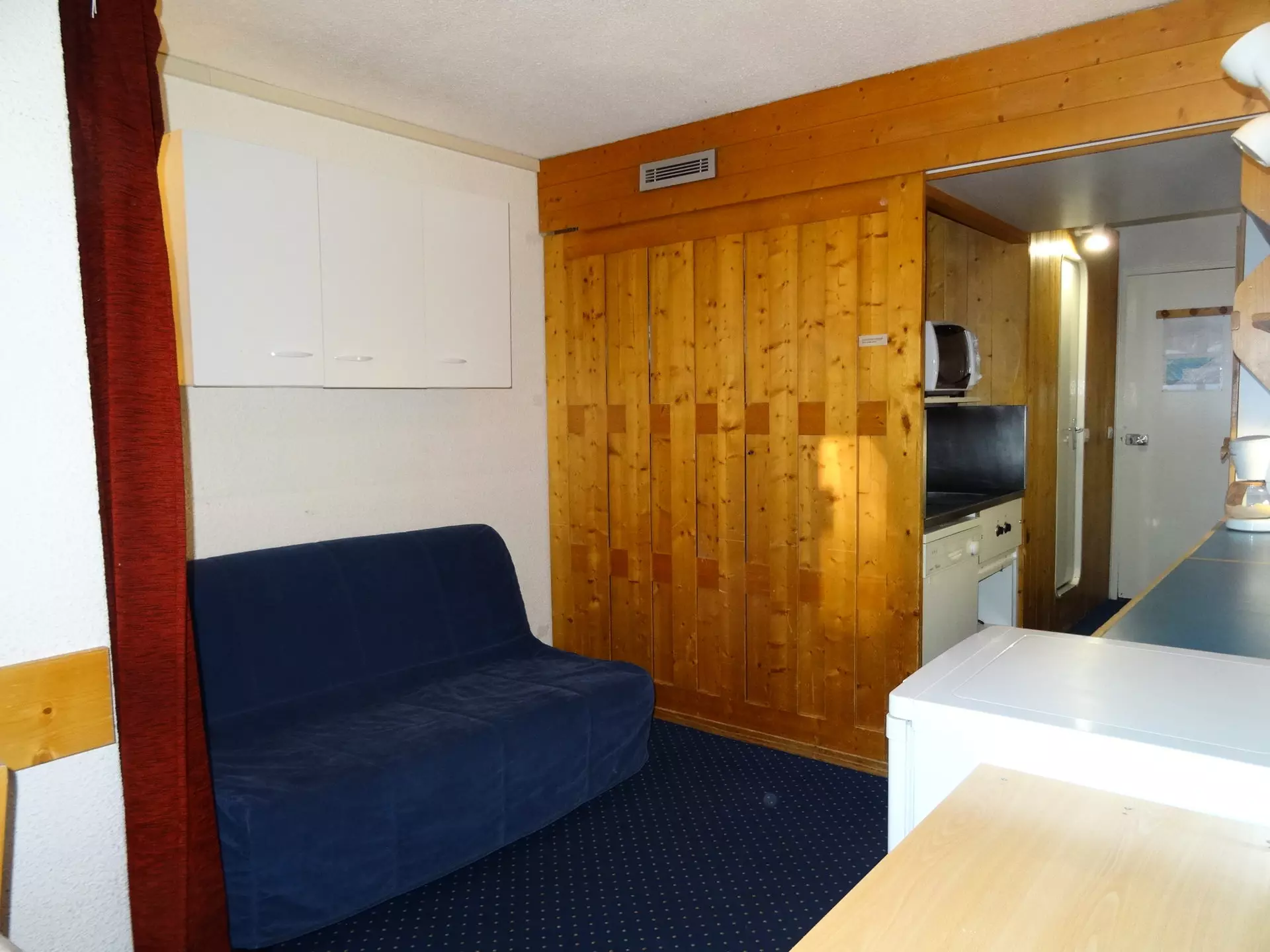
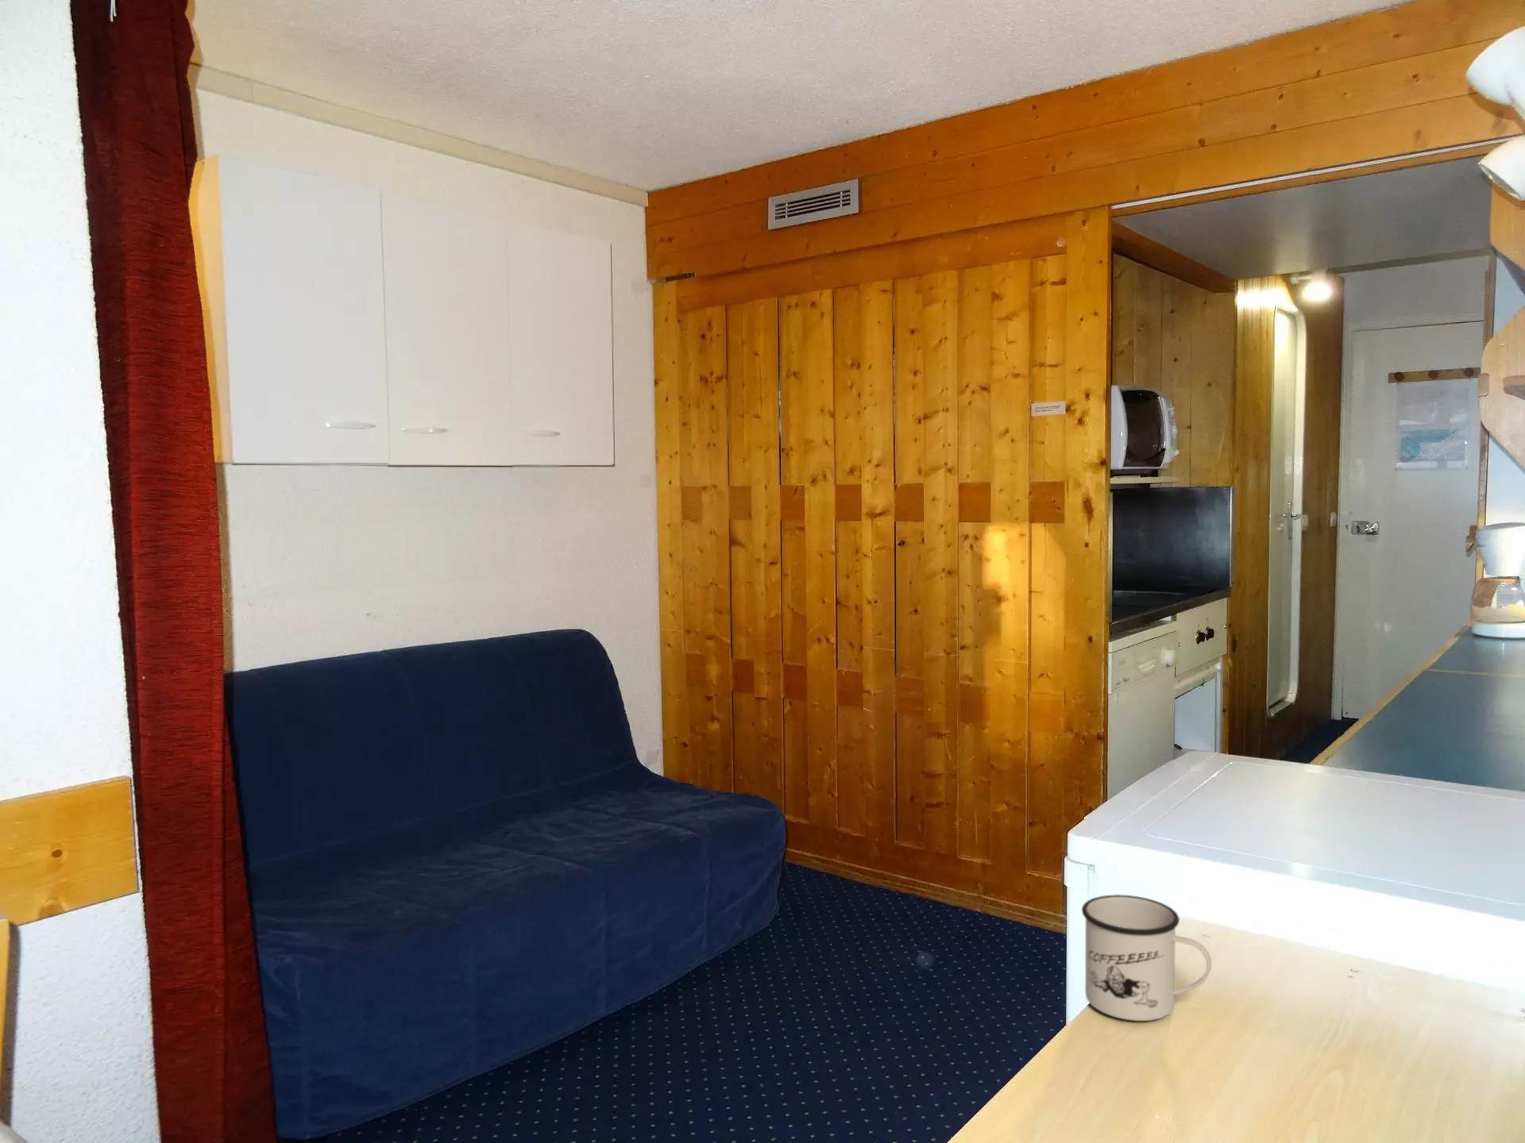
+ mug [1081,893,1212,1022]
